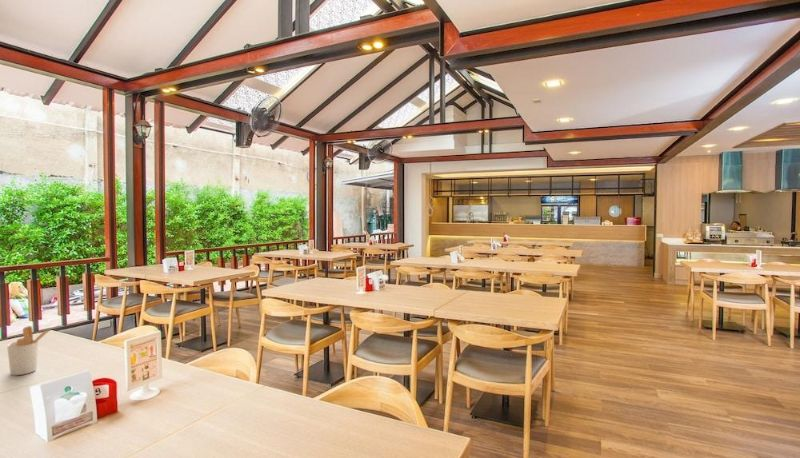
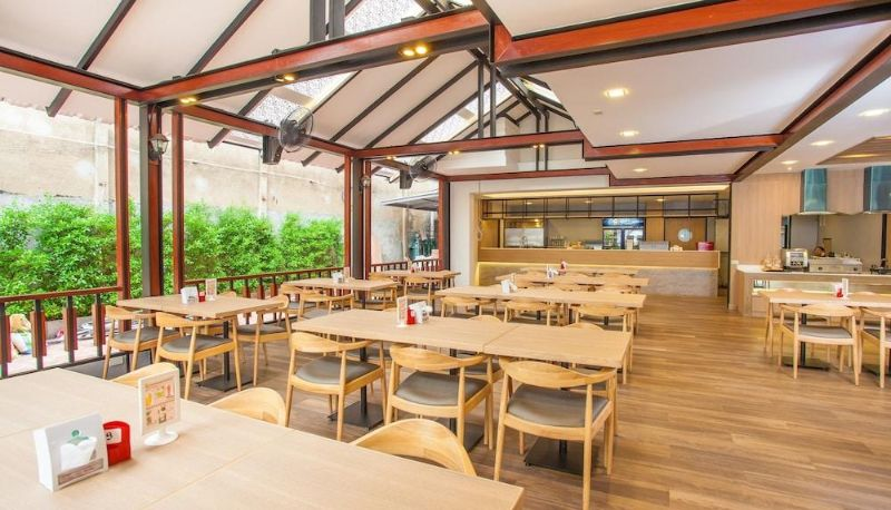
- utensil holder [6,325,52,376]
